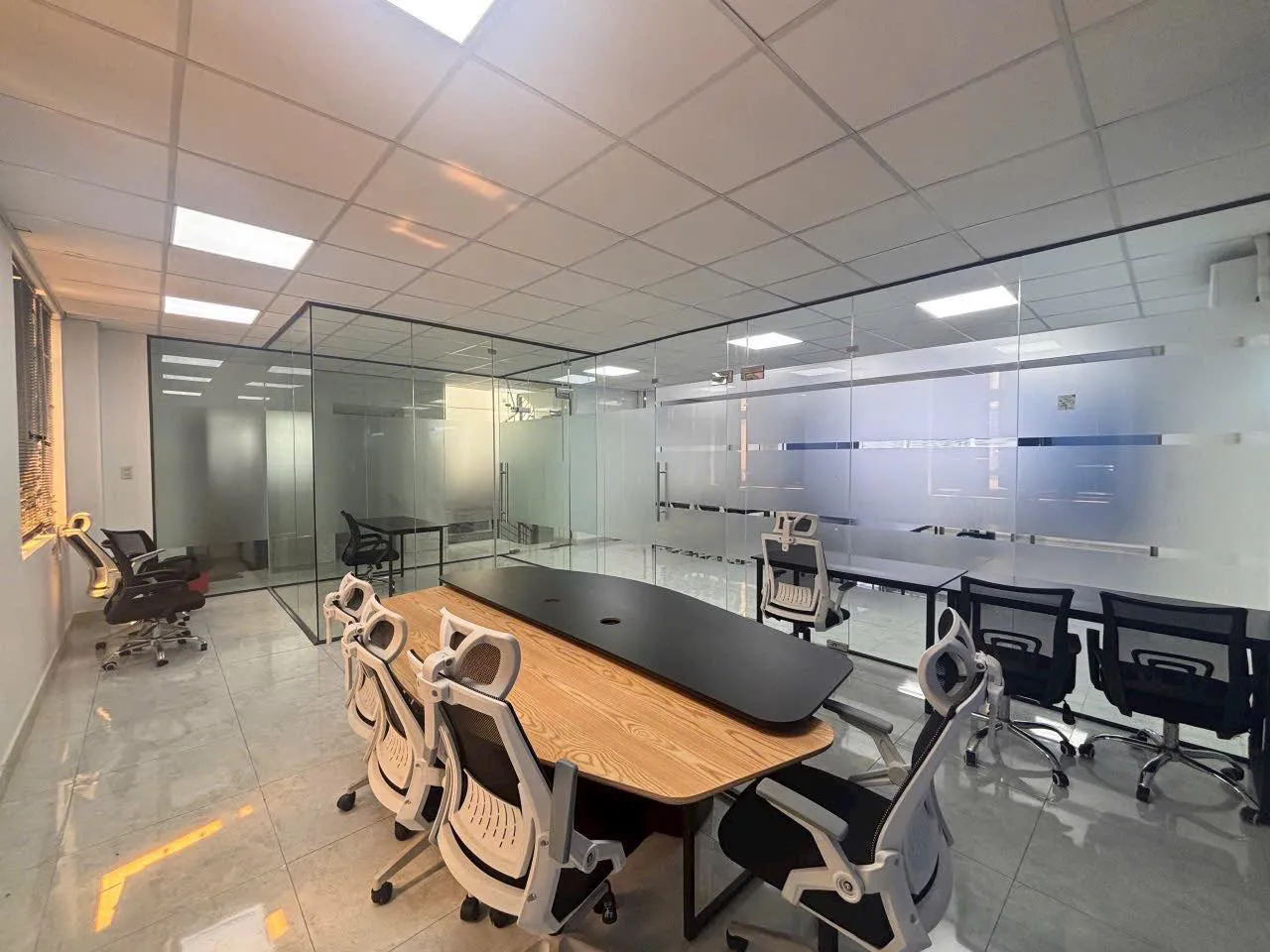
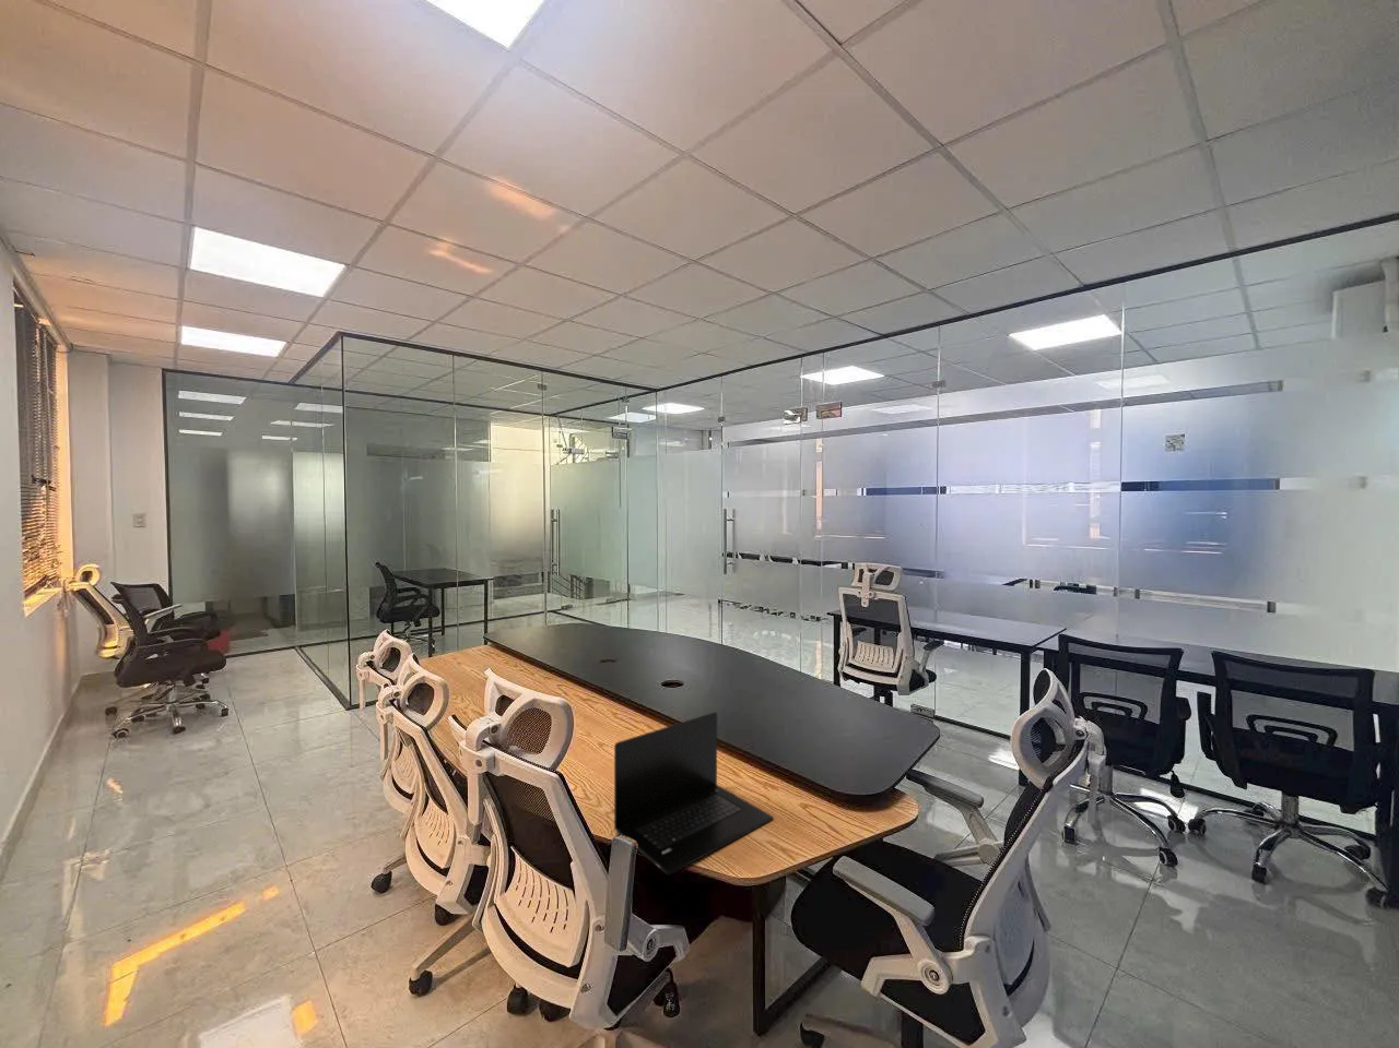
+ laptop [614,711,773,875]
